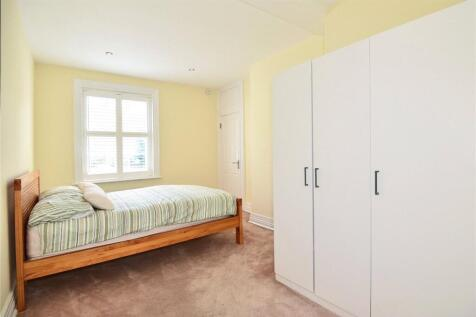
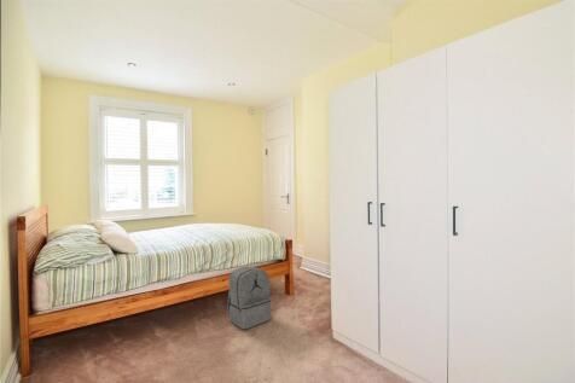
+ backpack [226,266,273,330]
